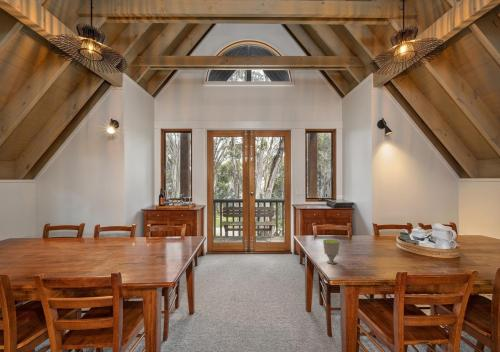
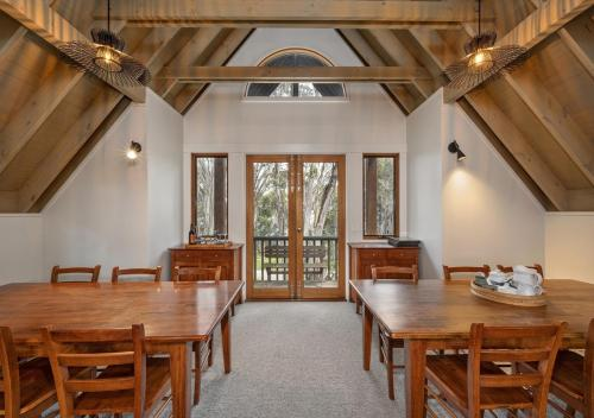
- cup [322,238,341,265]
